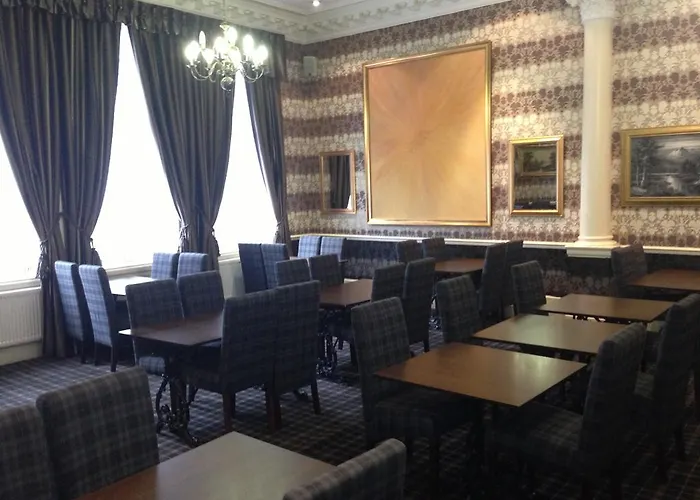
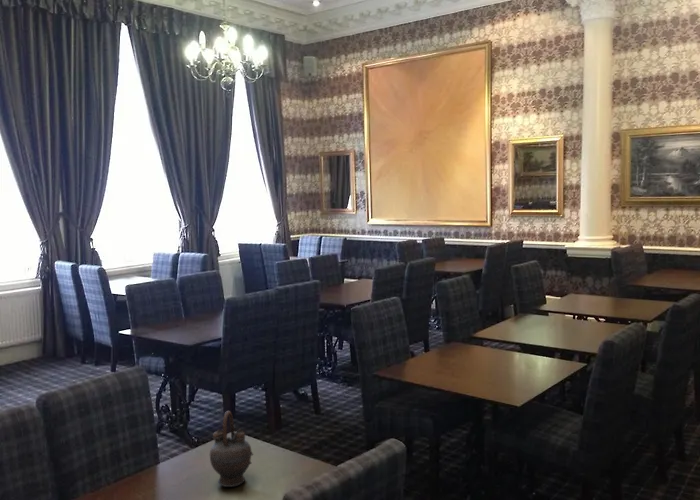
+ teapot [209,410,254,488]
